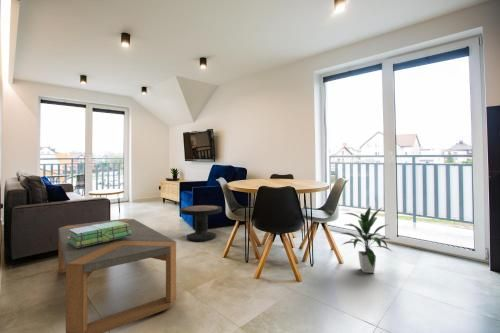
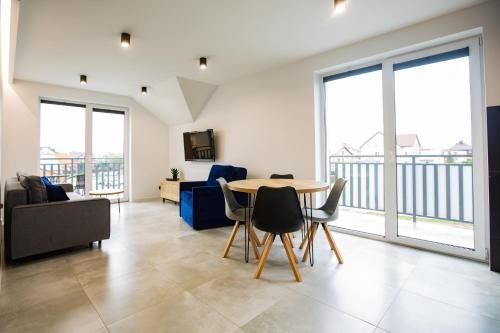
- side table [179,204,223,242]
- stack of books [67,221,132,248]
- indoor plant [340,205,394,274]
- coffee table [57,218,177,333]
